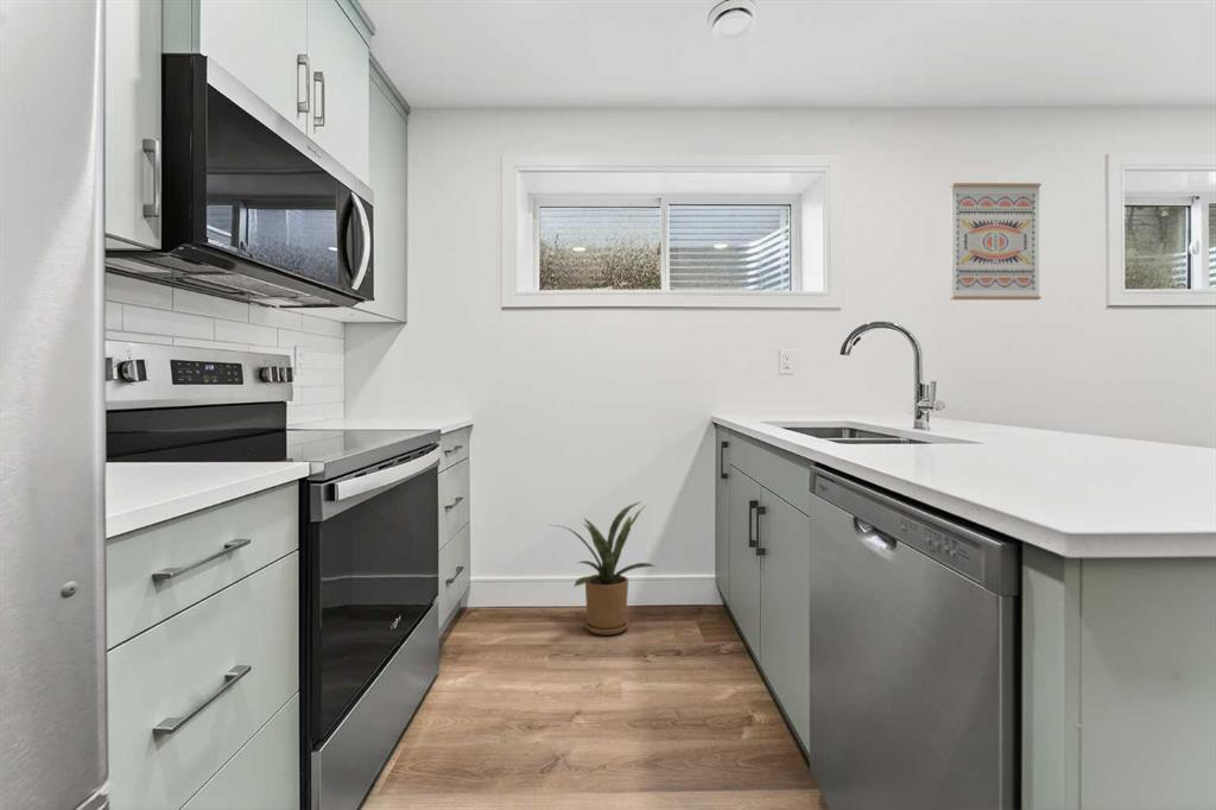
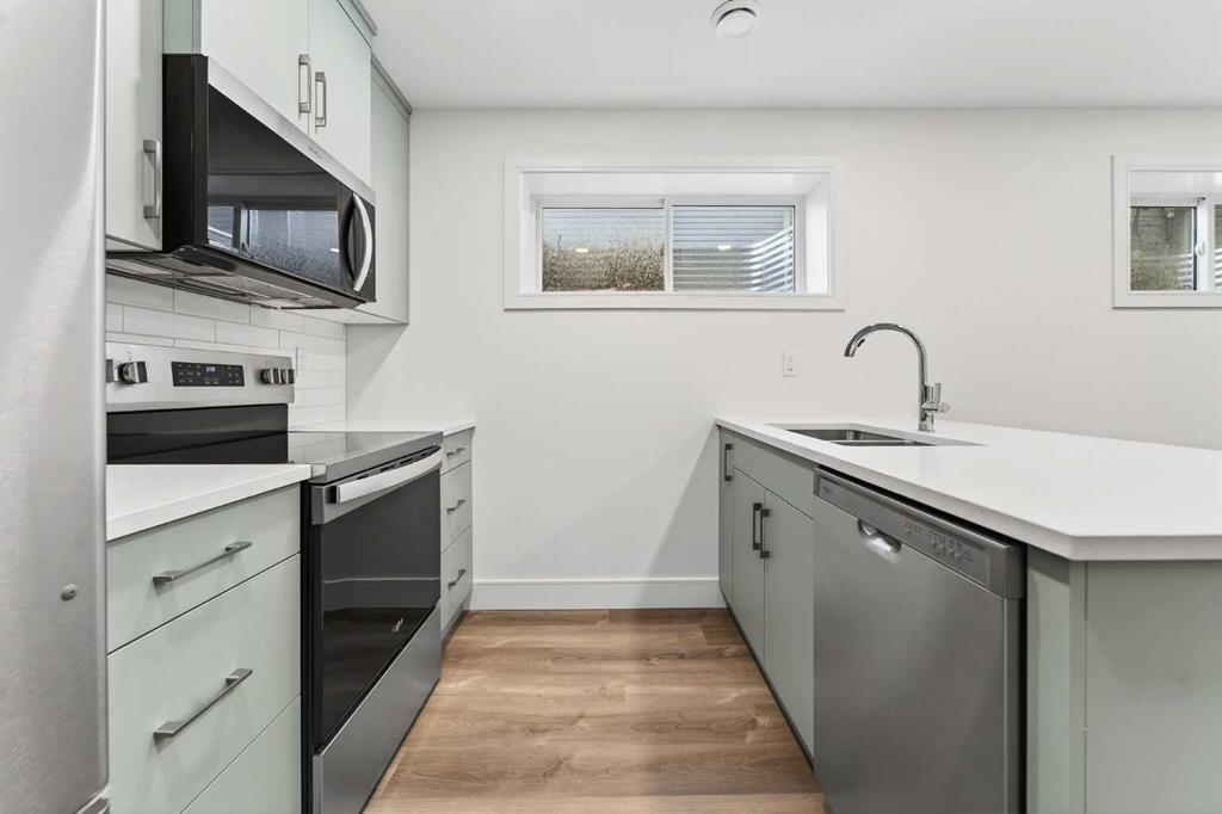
- house plant [549,500,659,637]
- wall art [949,182,1043,302]
